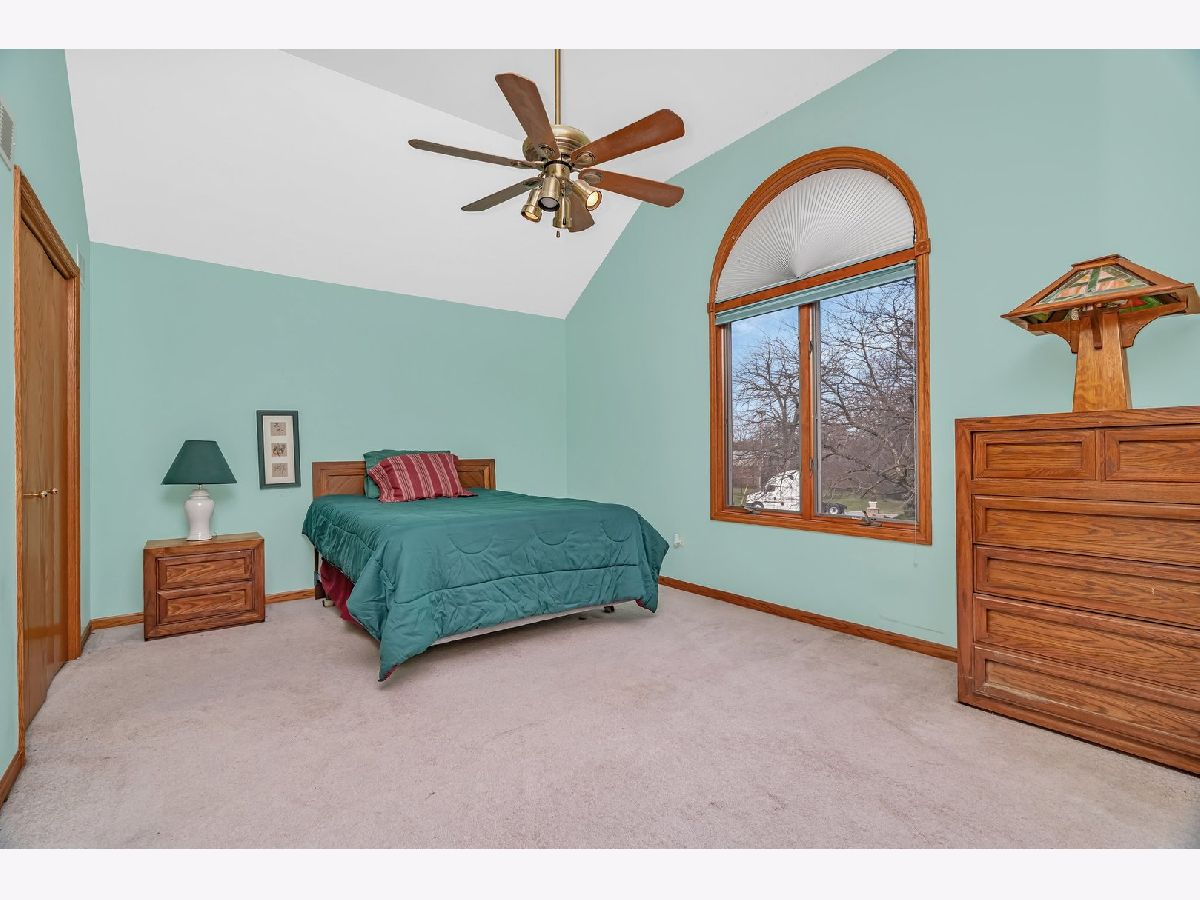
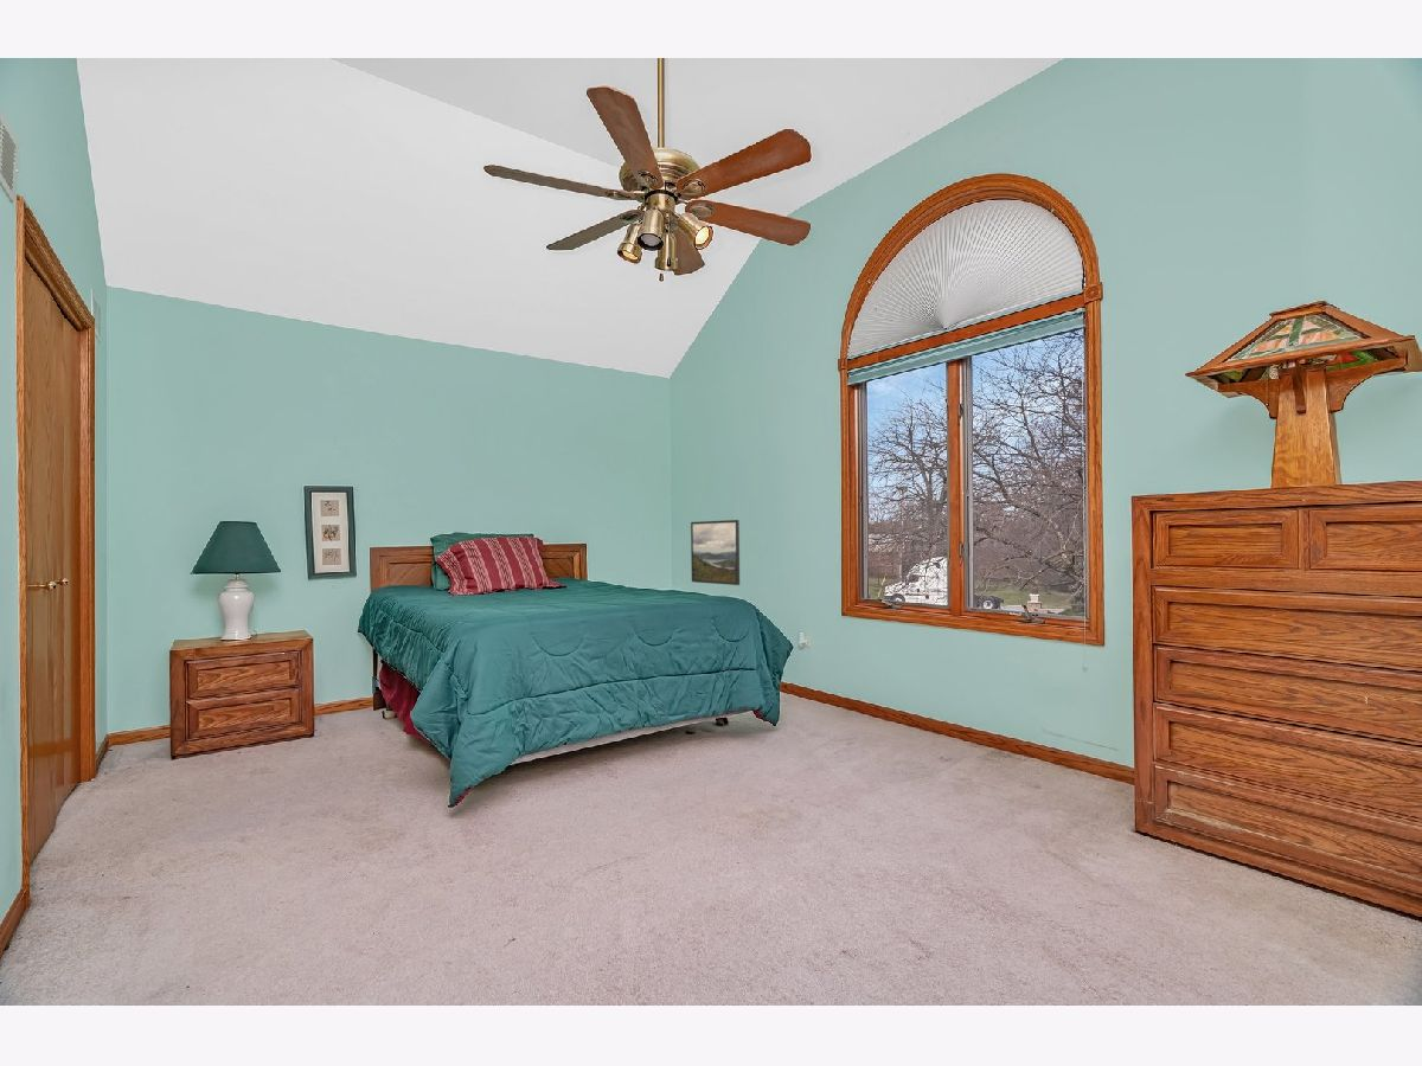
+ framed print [690,519,741,586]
